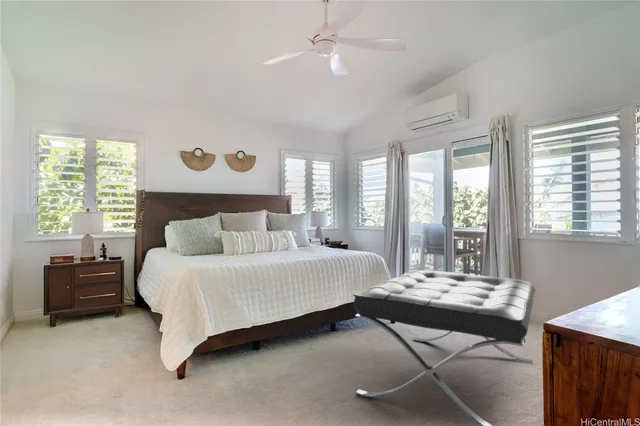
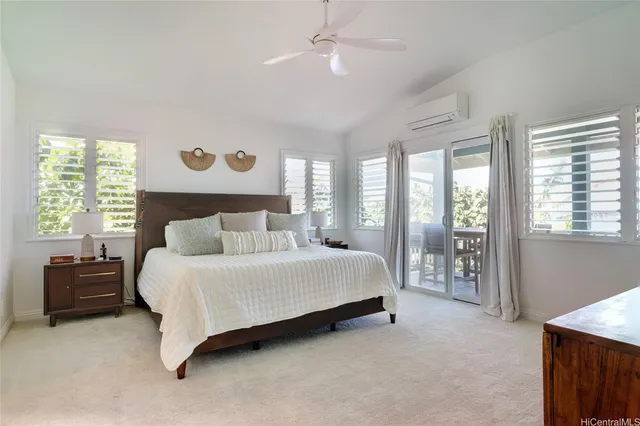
- bench [352,269,536,426]
